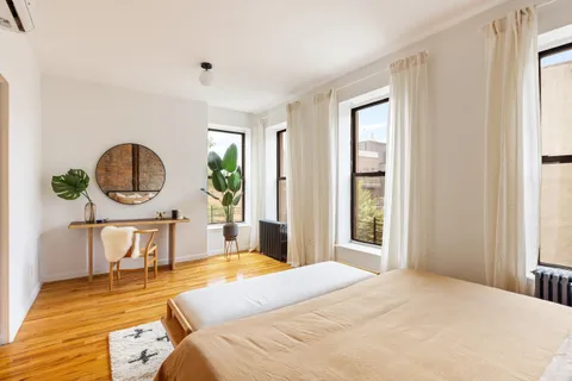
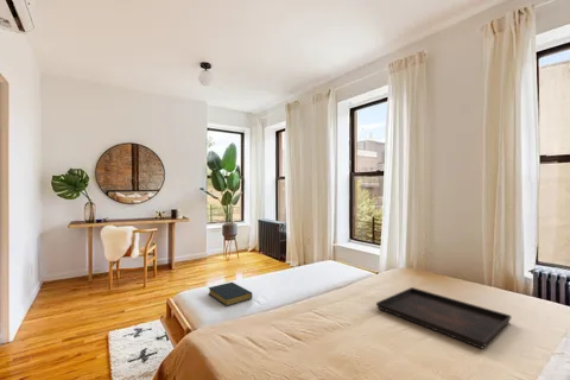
+ hardback book [207,281,253,308]
+ serving tray [375,286,512,350]
